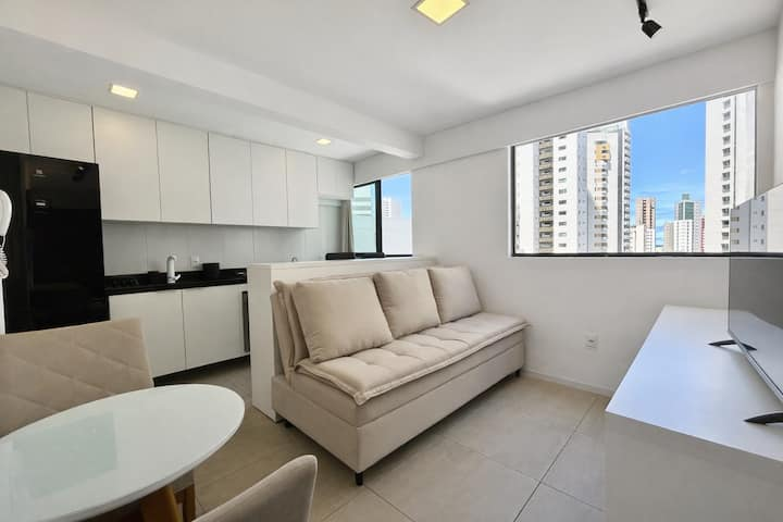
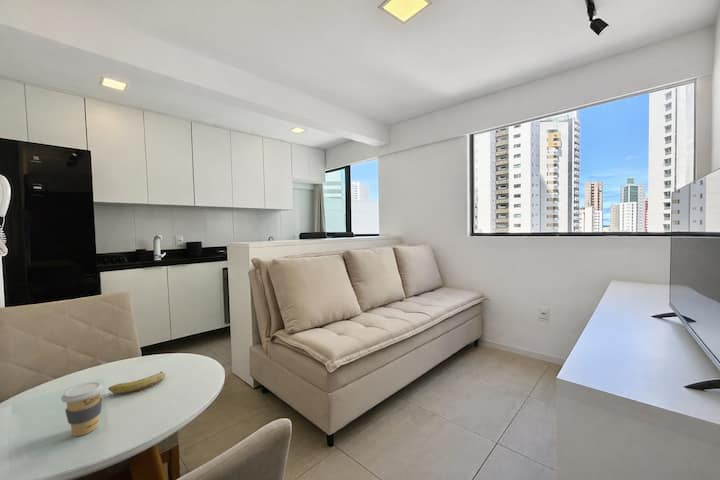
+ fruit [107,370,166,394]
+ coffee cup [60,381,105,437]
